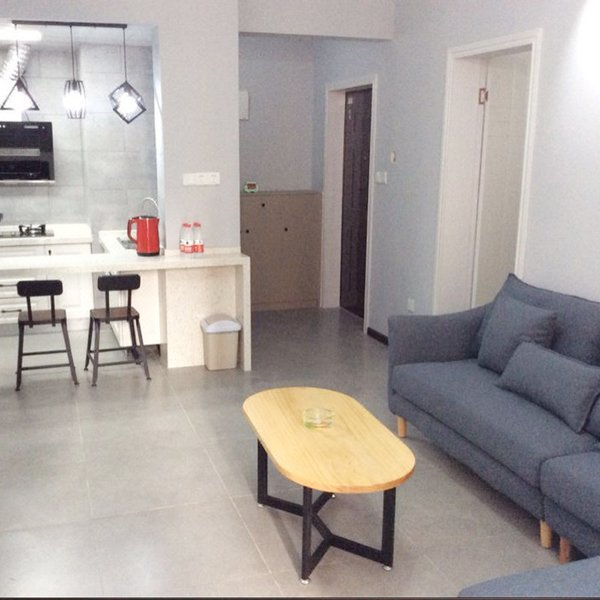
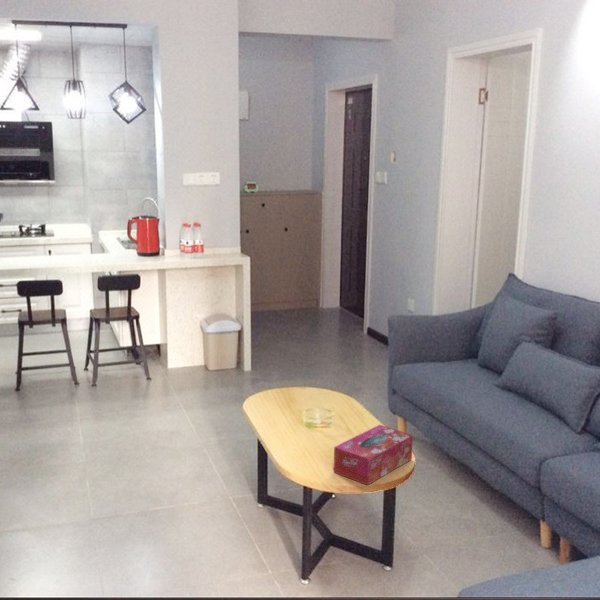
+ tissue box [333,424,414,486]
